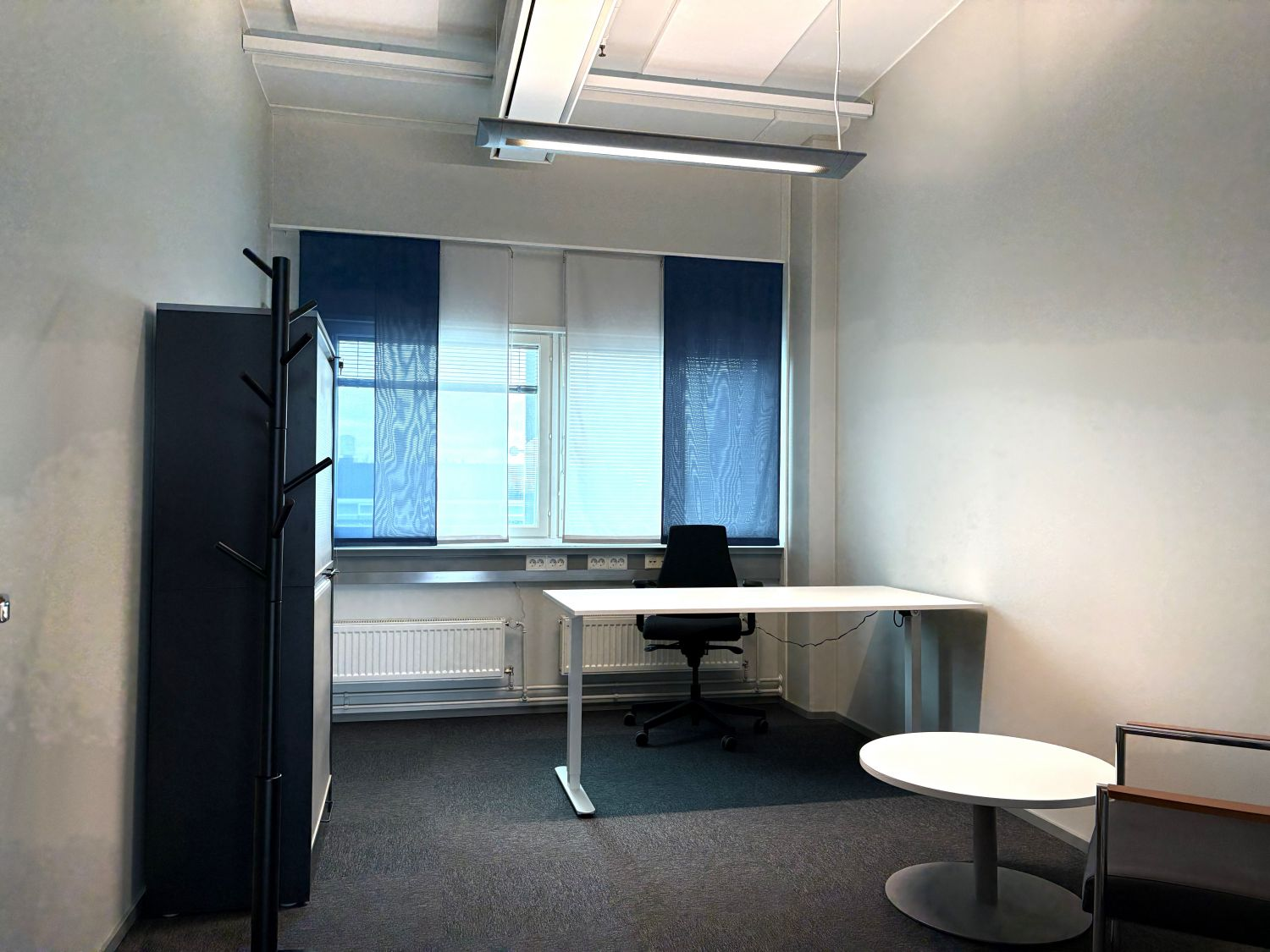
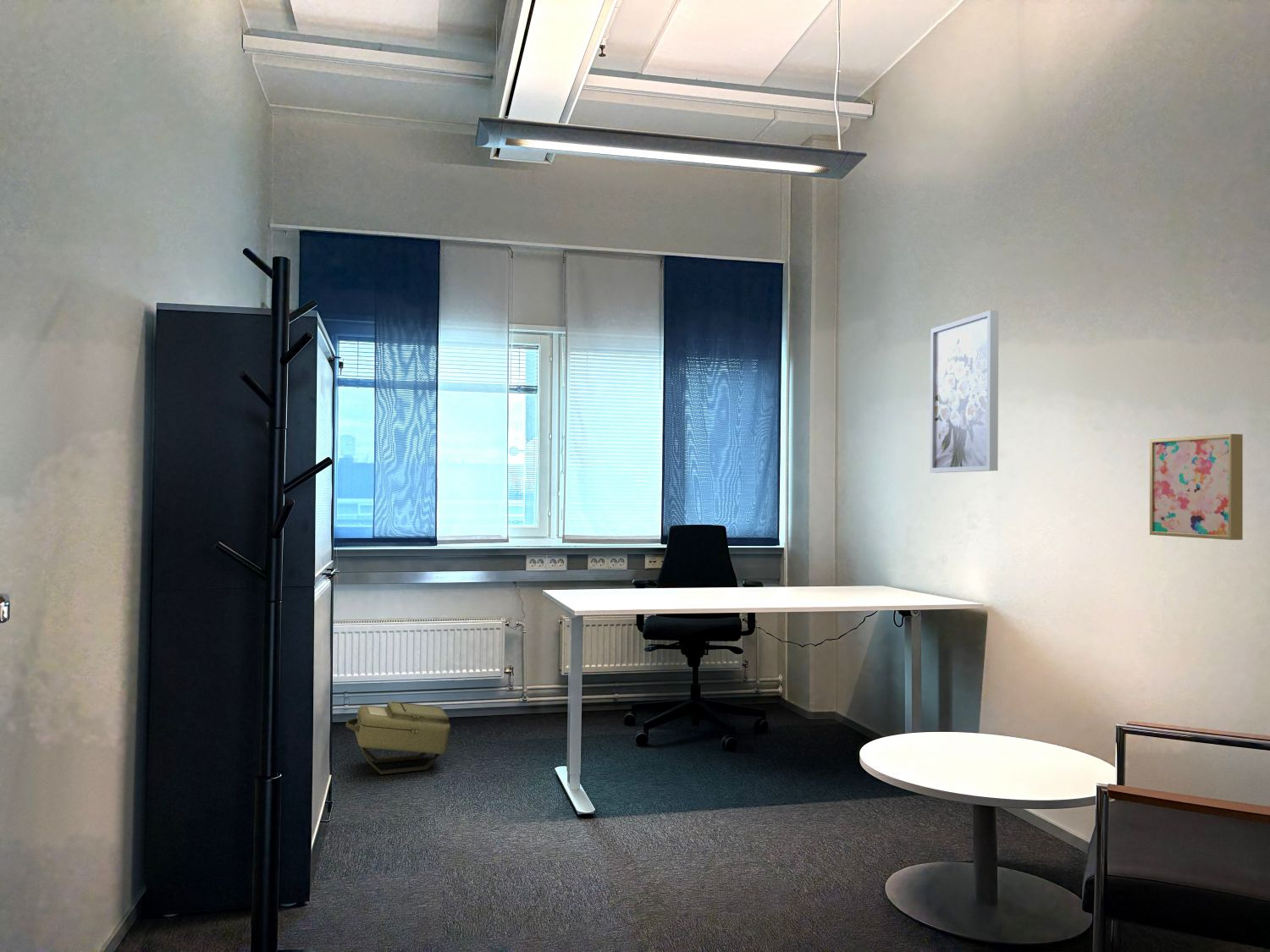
+ wall art [1149,433,1244,541]
+ backpack [345,701,451,775]
+ wall art [929,310,999,474]
